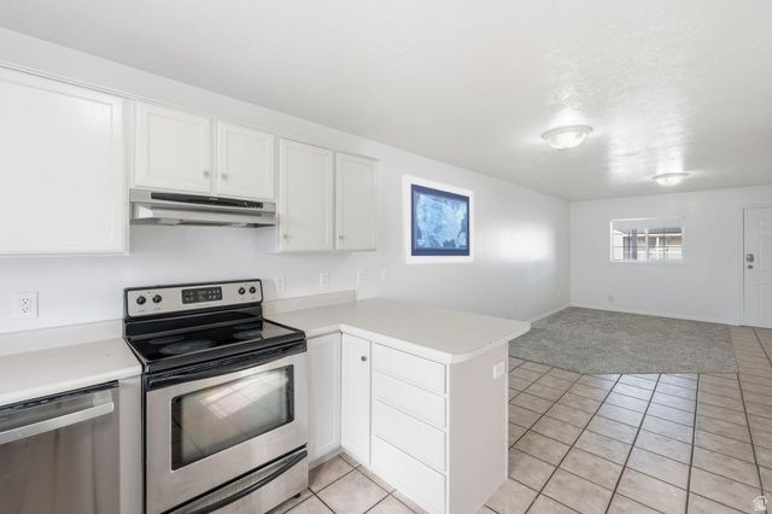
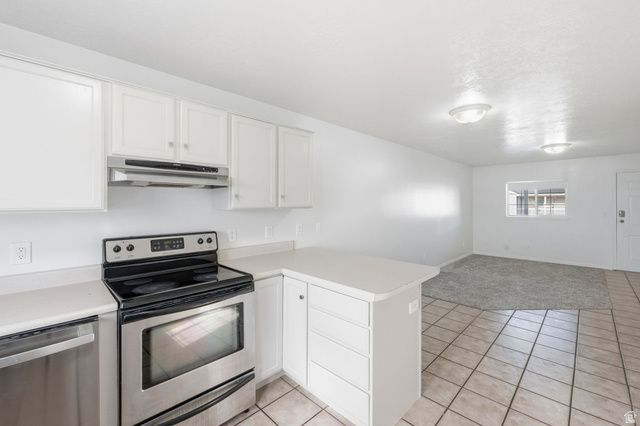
- wall art [400,174,474,265]
